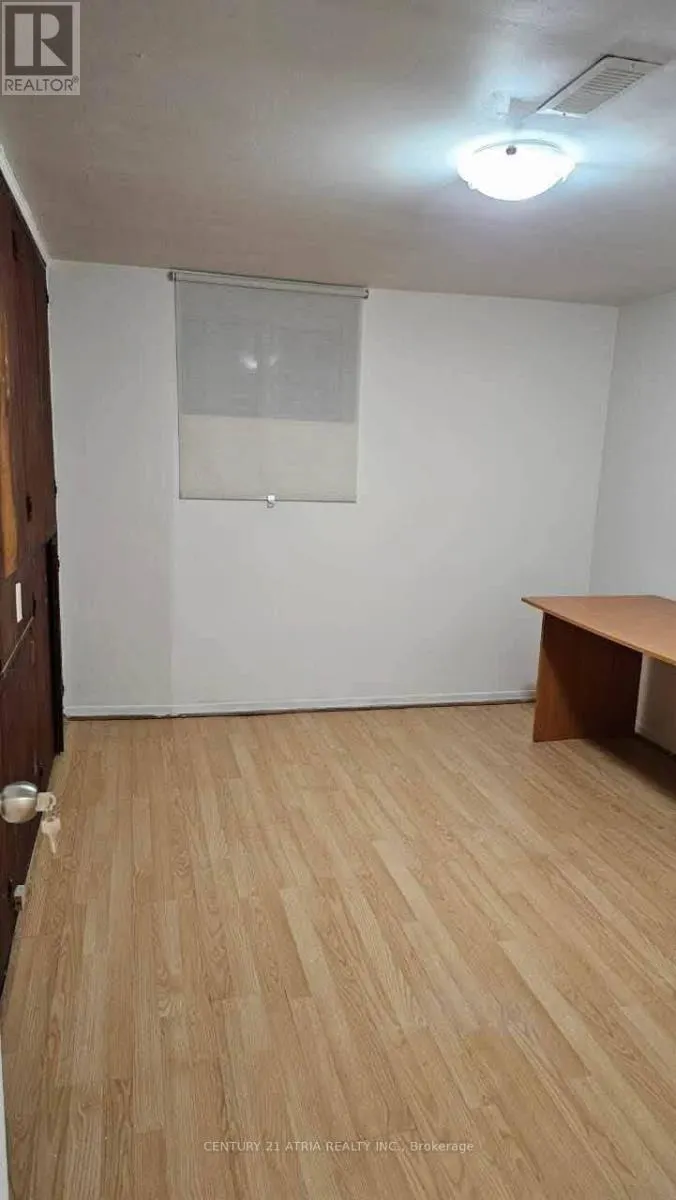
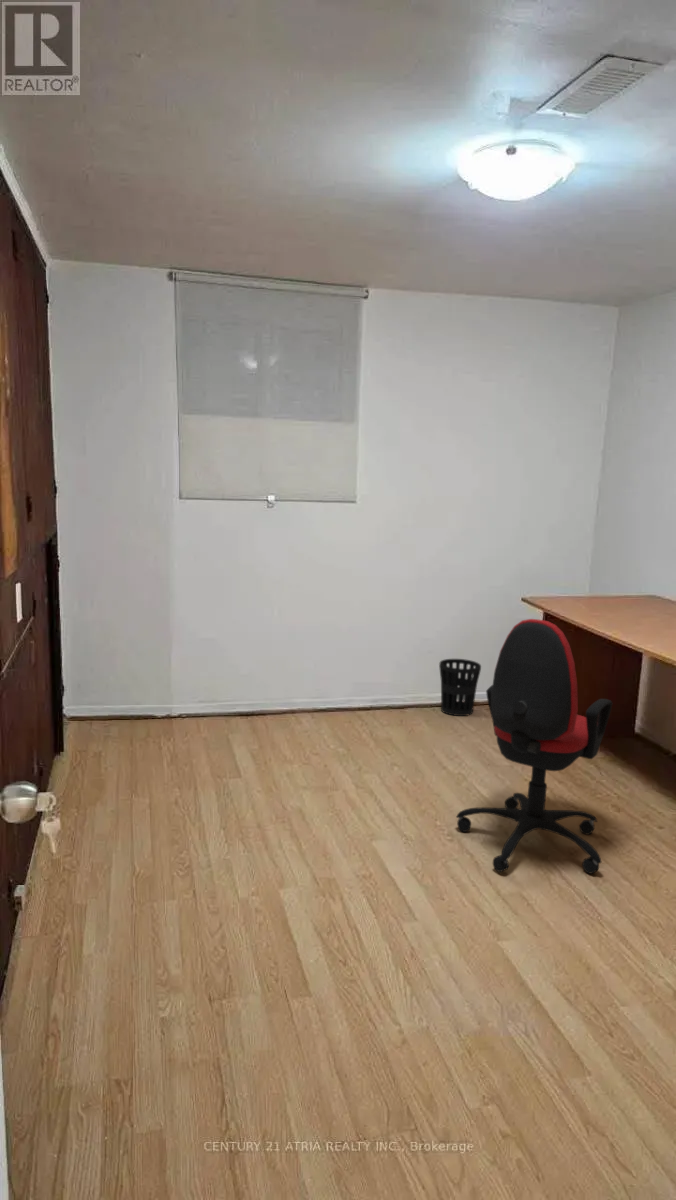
+ wastebasket [438,658,482,717]
+ office chair [455,618,613,875]
